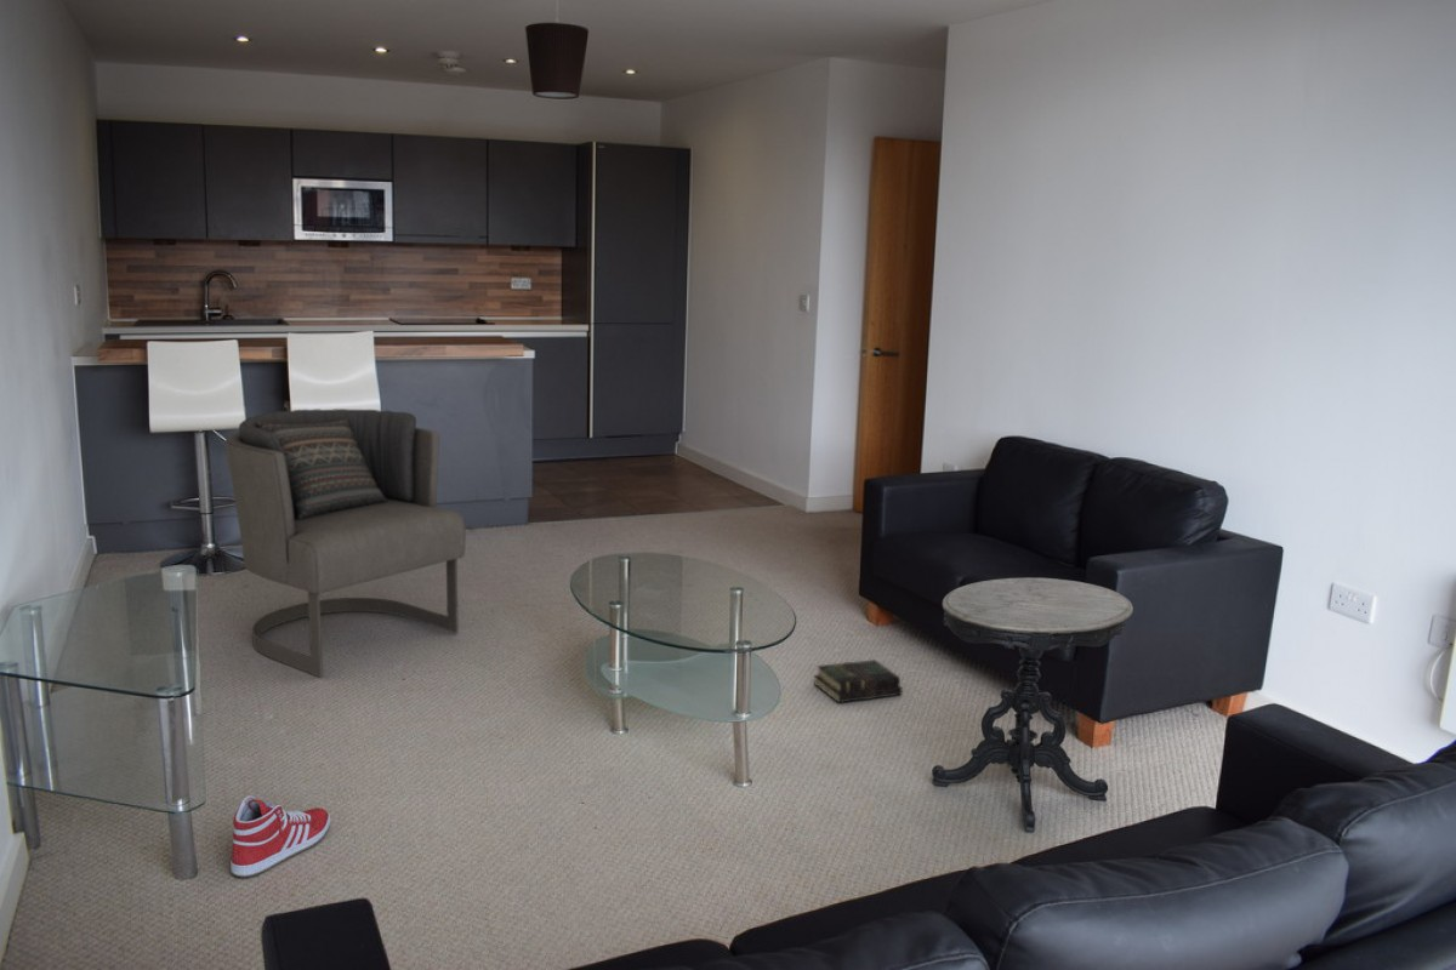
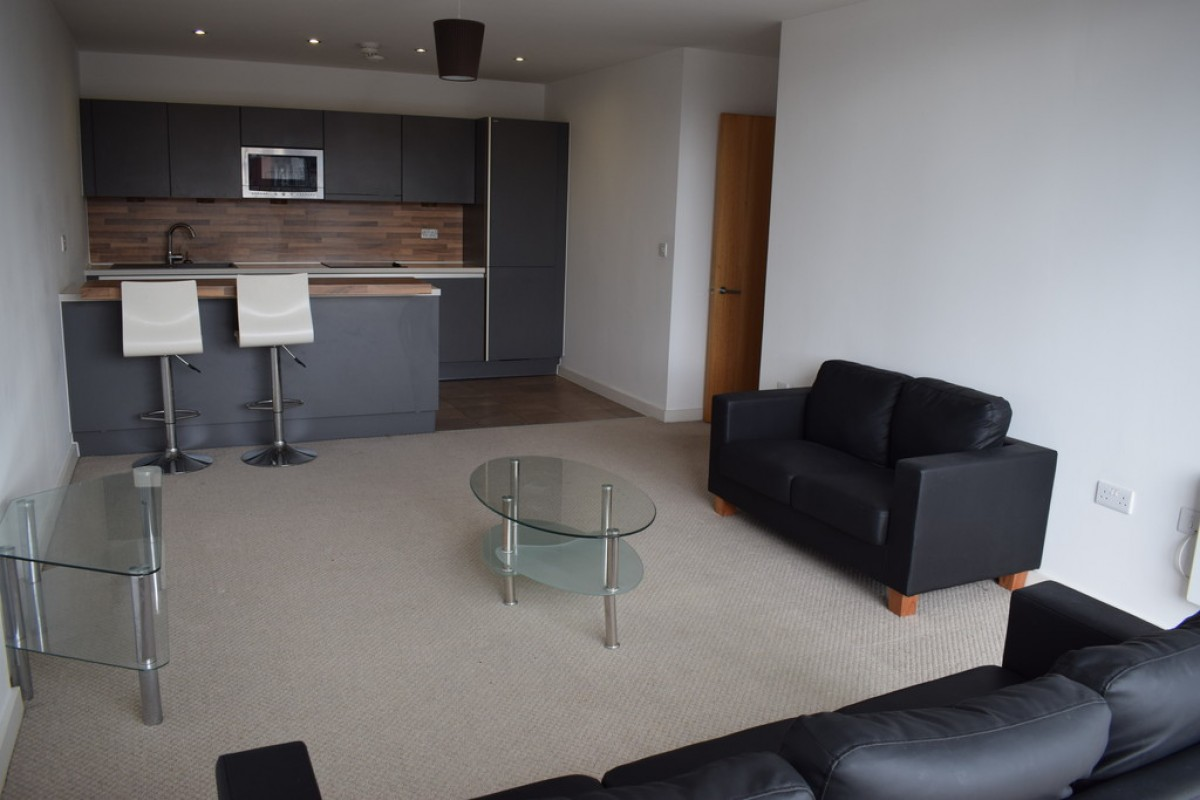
- side table [931,577,1134,833]
- sneaker [229,794,331,879]
- book [812,658,904,704]
- armchair [224,407,467,678]
